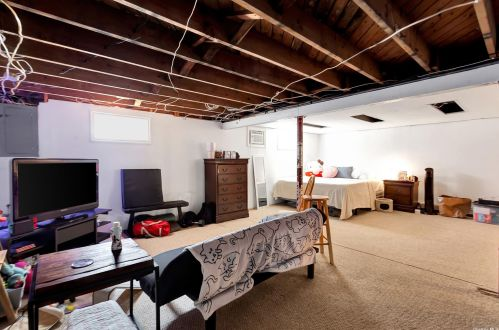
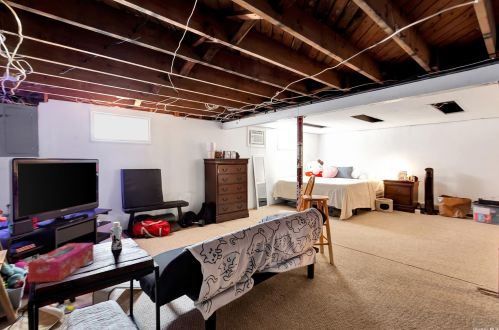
+ tissue box [27,242,94,283]
